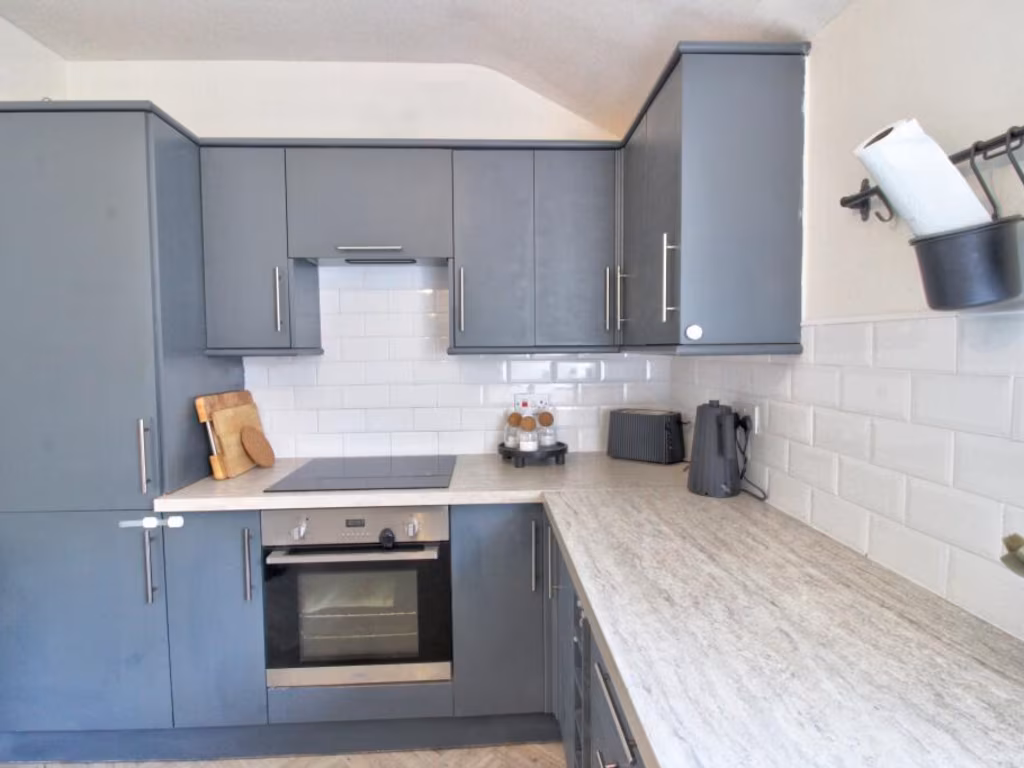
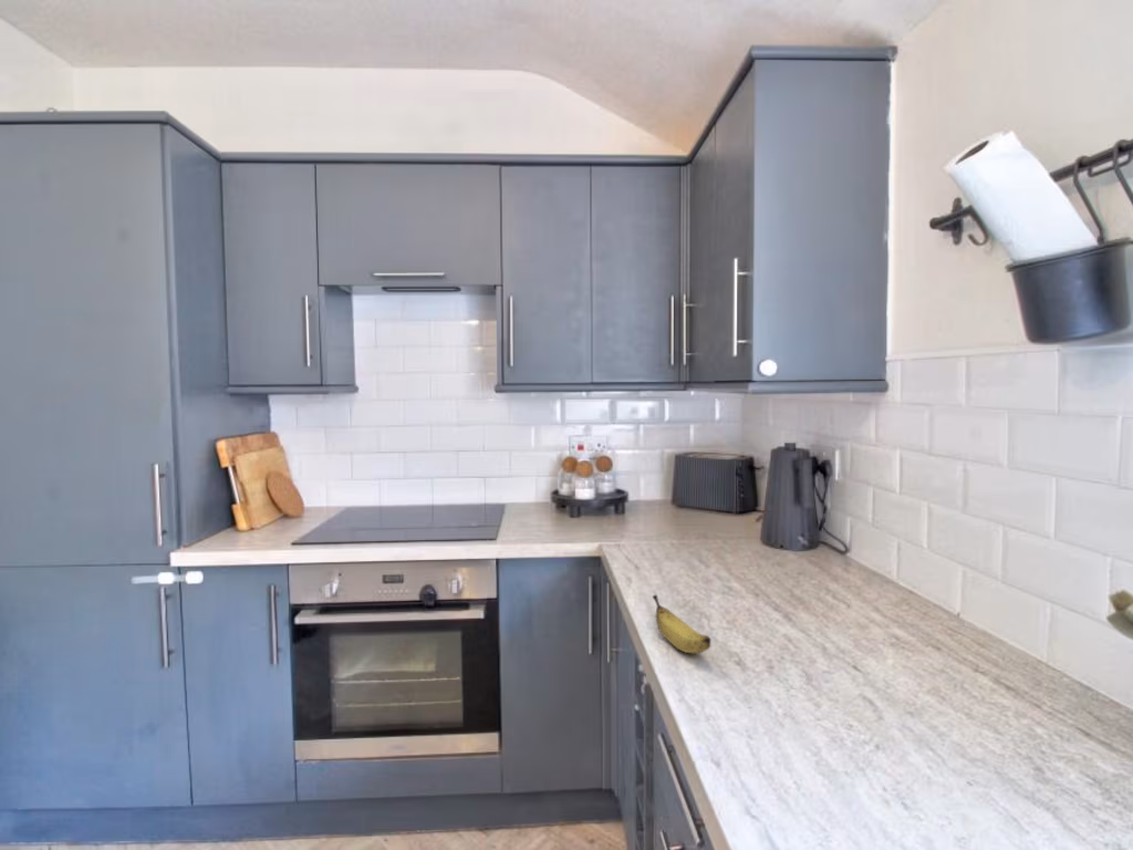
+ banana [652,593,713,655]
